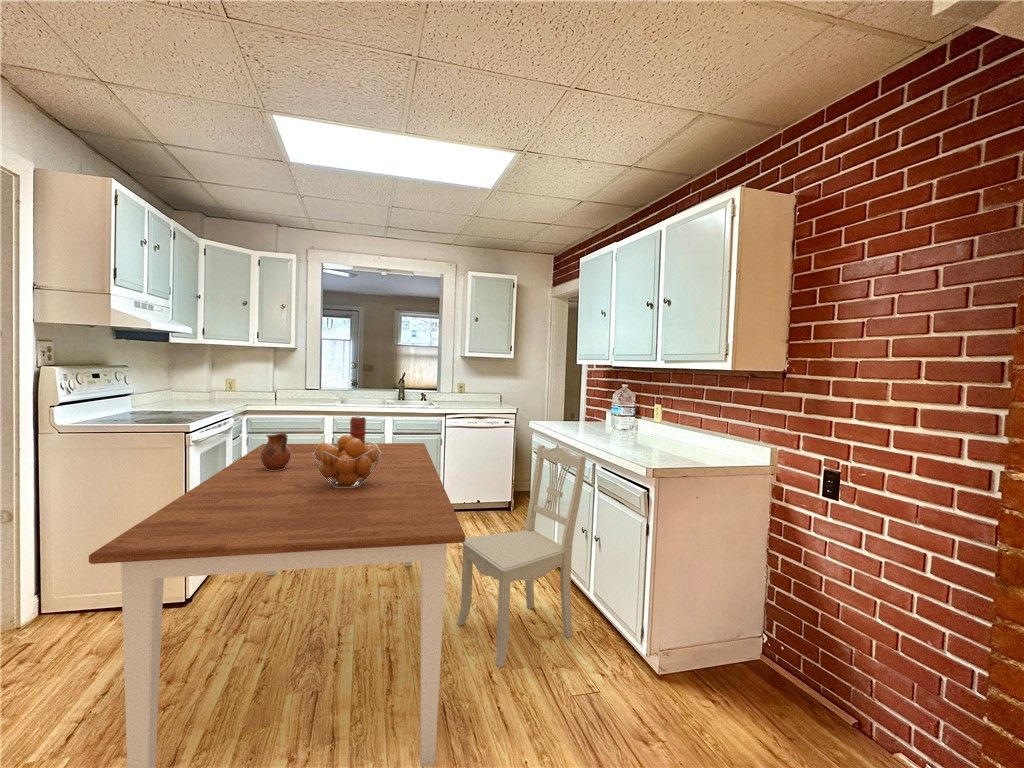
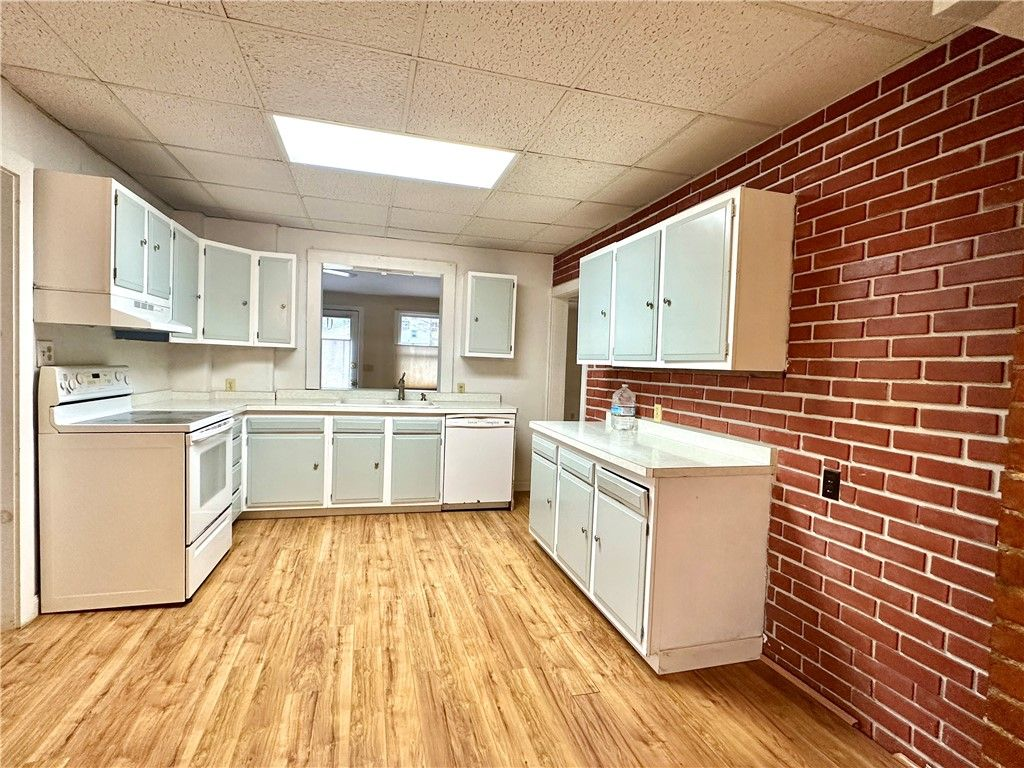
- pitcher [260,432,291,471]
- fruit basket [313,434,381,488]
- dining table [88,442,466,768]
- spice grinder [349,415,367,446]
- dining chair [456,444,587,669]
